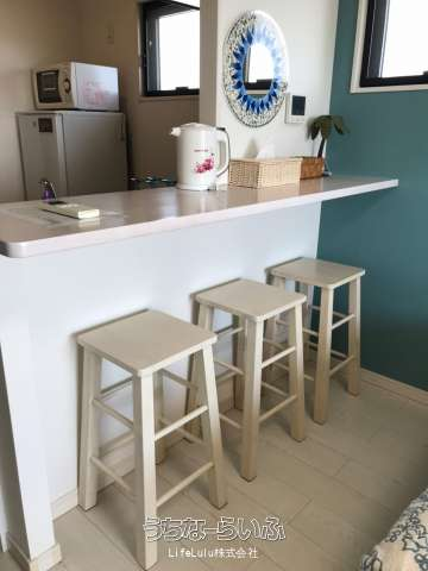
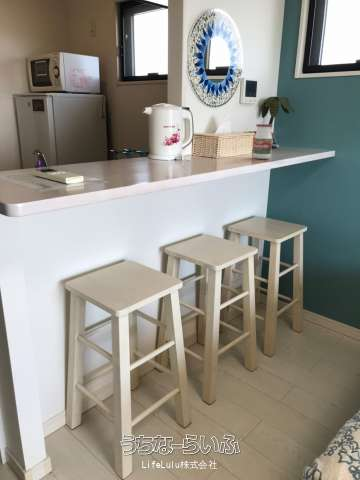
+ jar [252,123,273,160]
